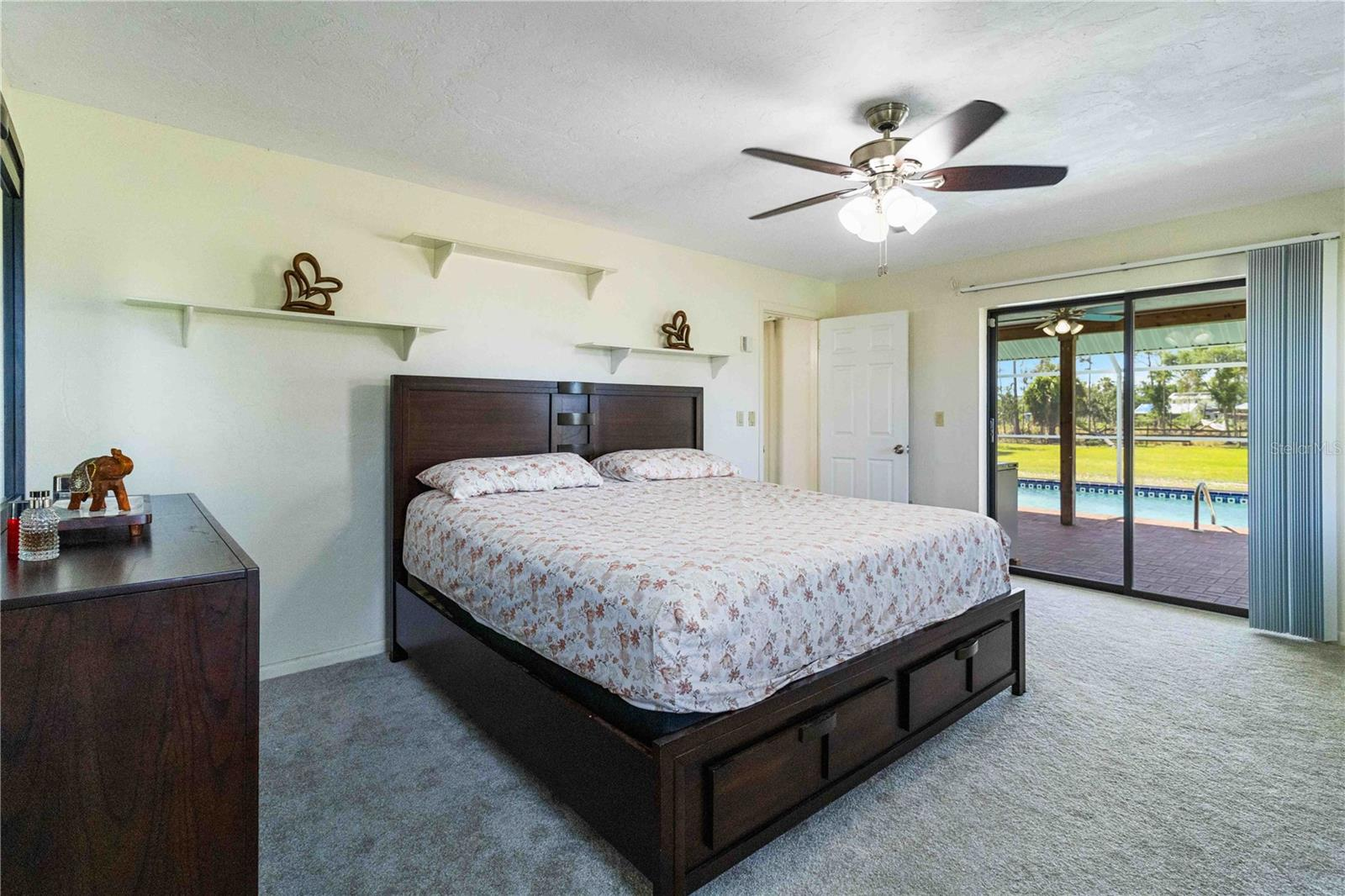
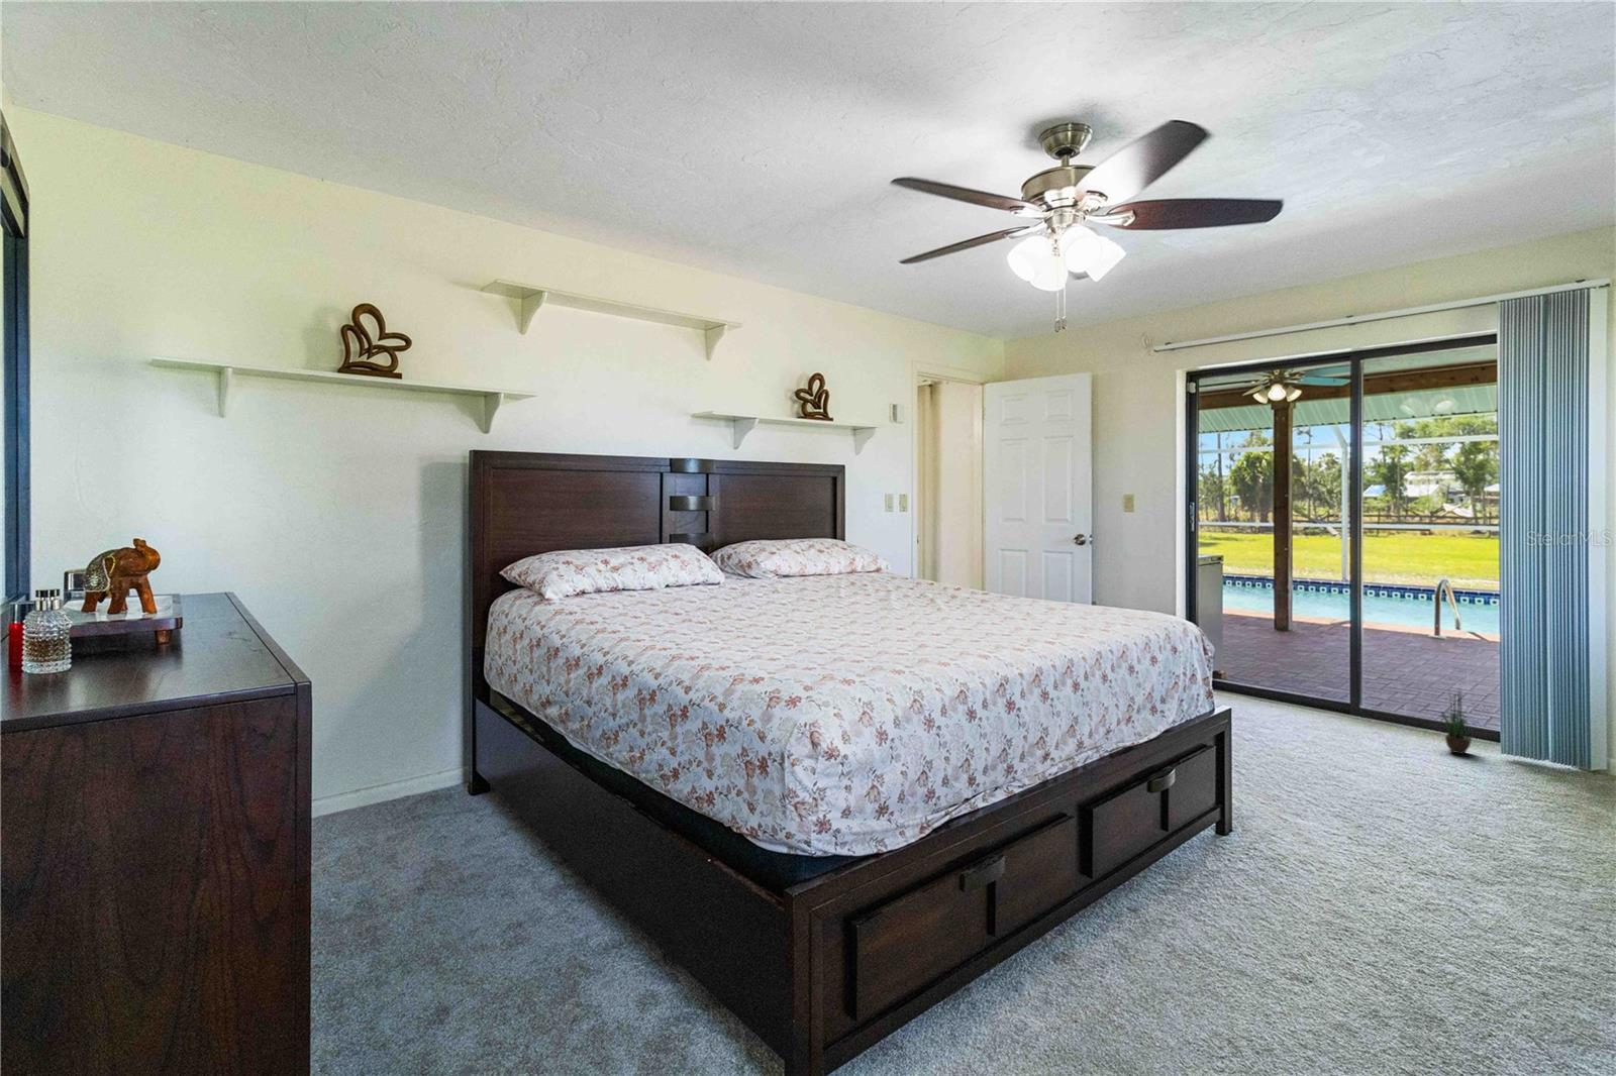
+ potted plant [1431,683,1480,755]
